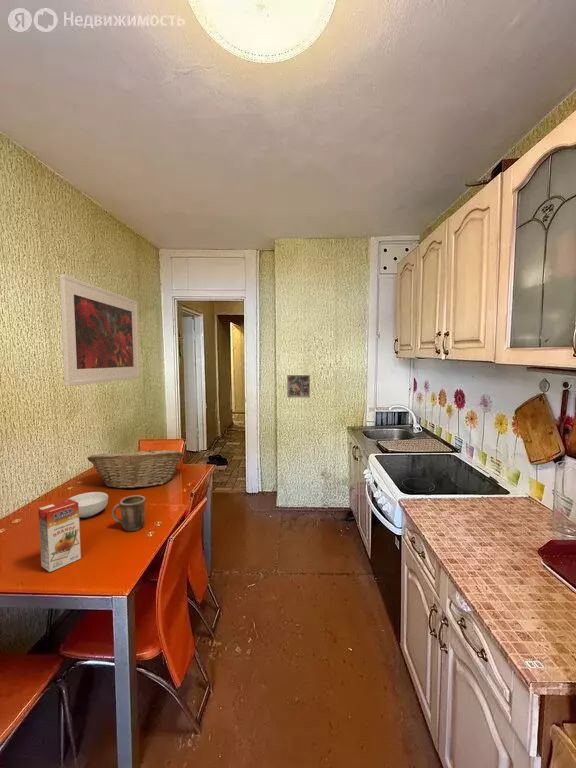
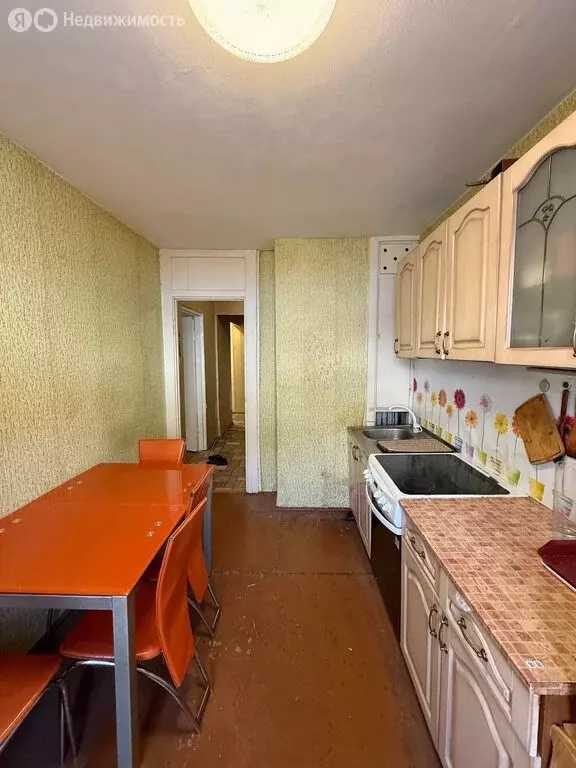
- fruit basket [86,446,185,490]
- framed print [58,273,141,387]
- cereal bowl [67,491,109,519]
- orange juice [37,498,82,573]
- decorative tile [286,374,311,398]
- mug [111,495,146,532]
